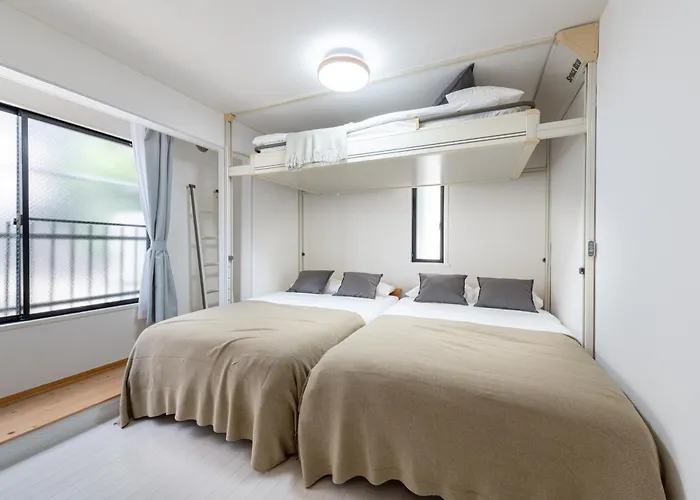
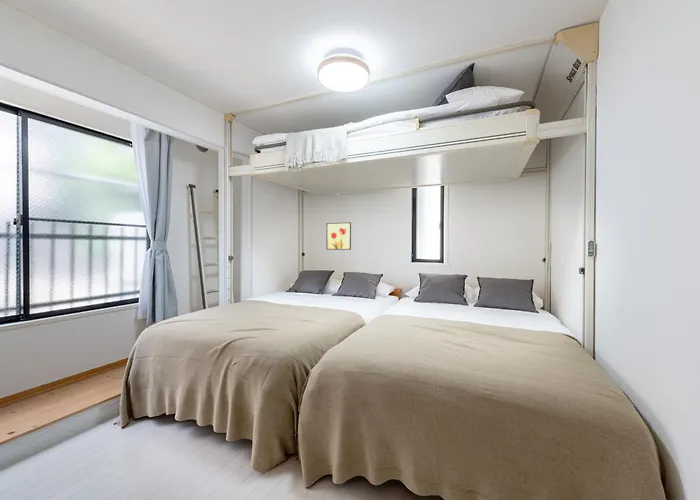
+ wall art [325,221,352,251]
